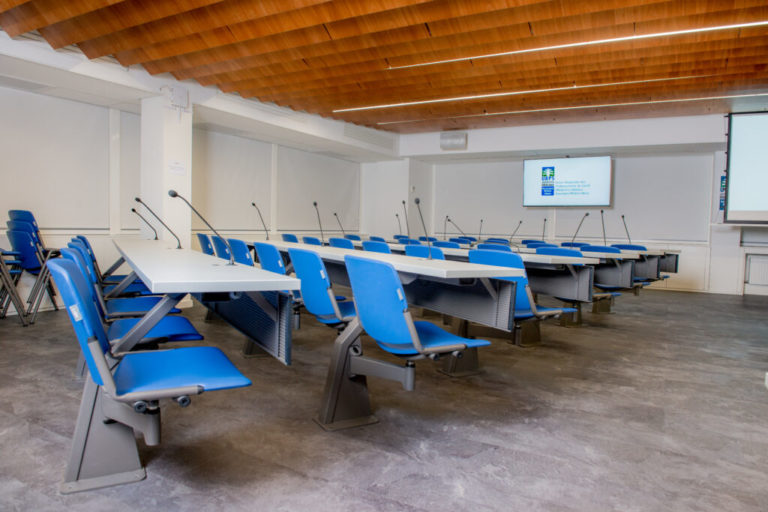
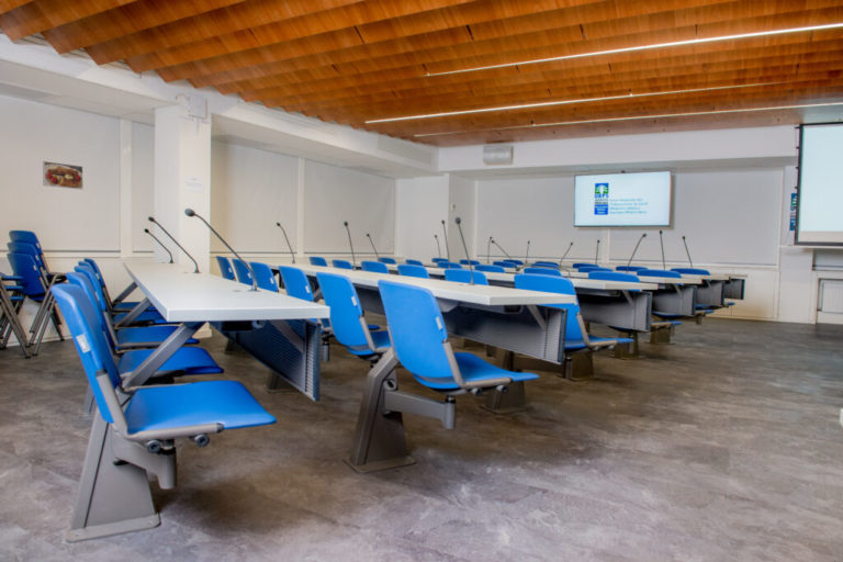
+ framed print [42,160,85,191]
